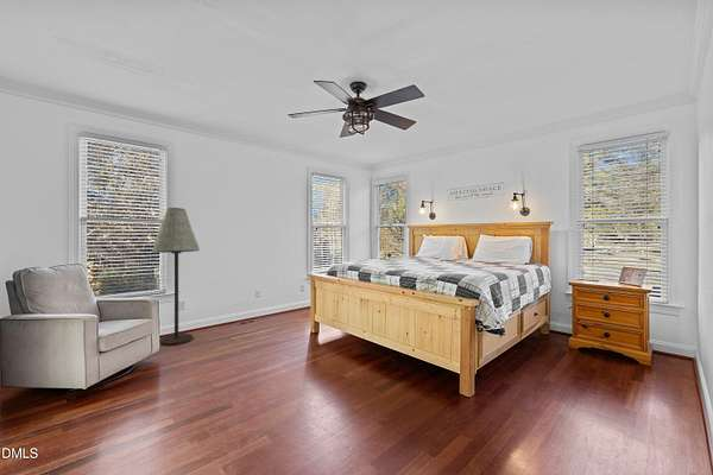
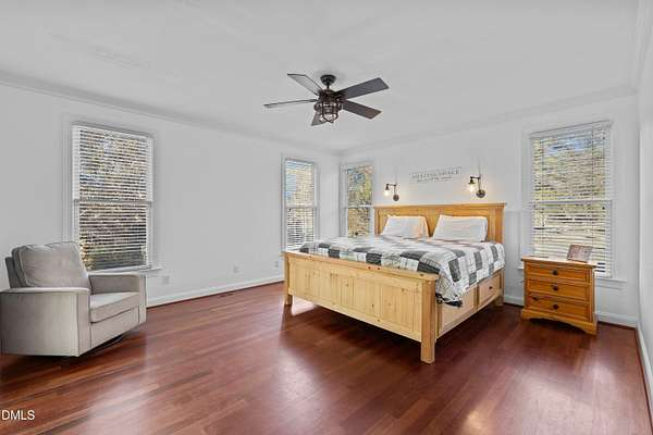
- floor lamp [151,207,201,347]
